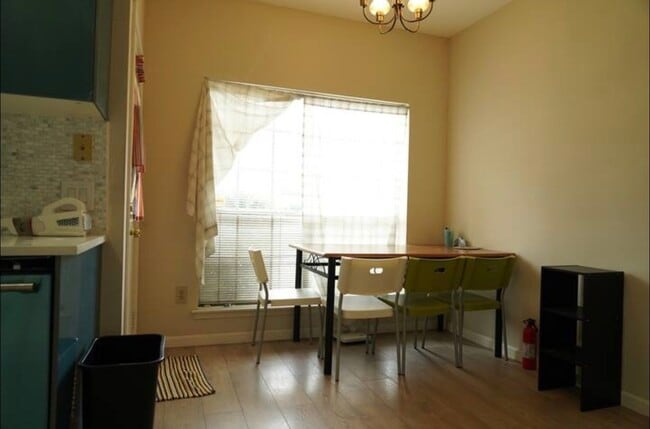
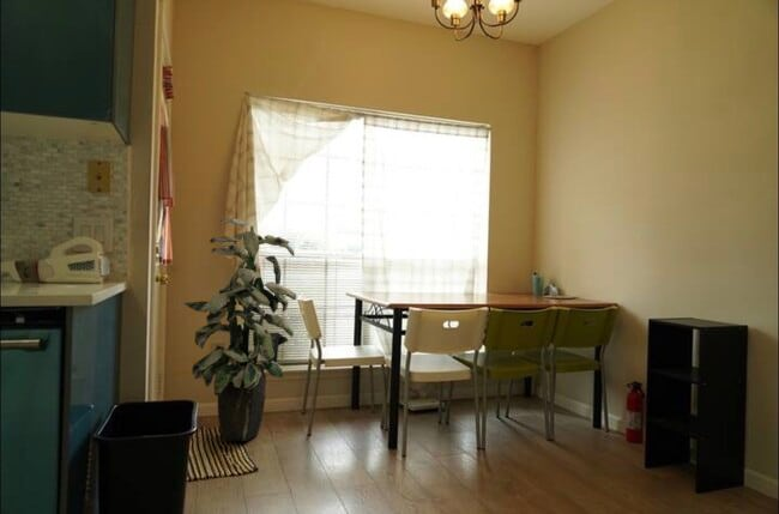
+ indoor plant [182,217,297,442]
